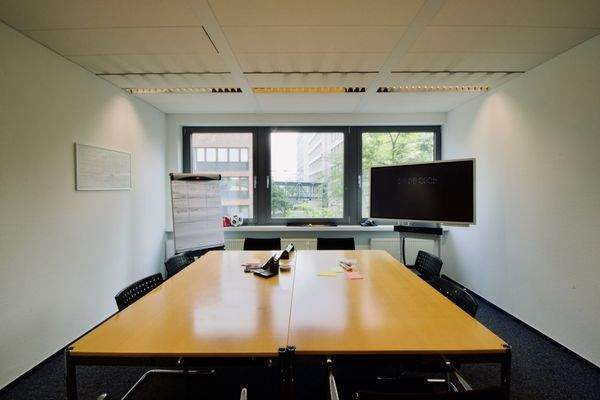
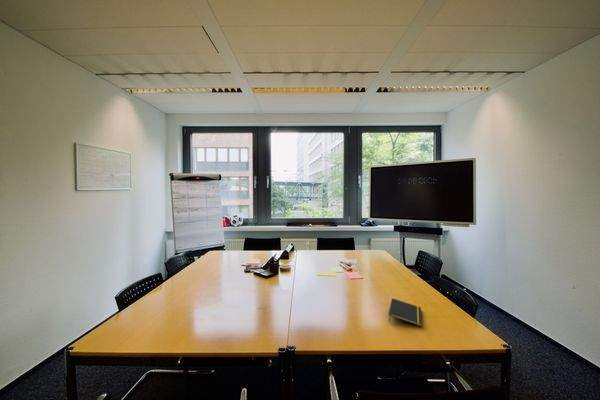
+ notepad [388,297,423,327]
